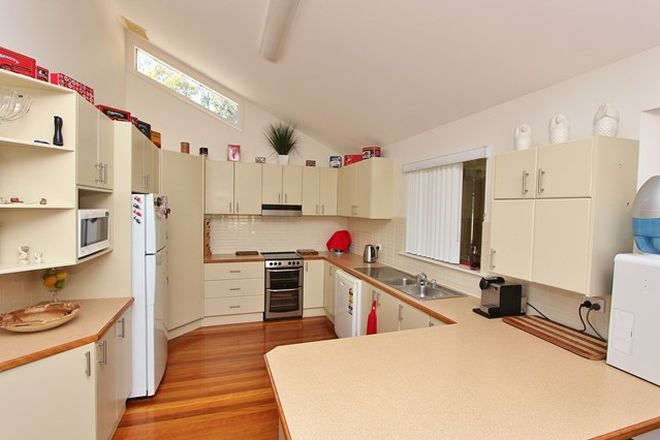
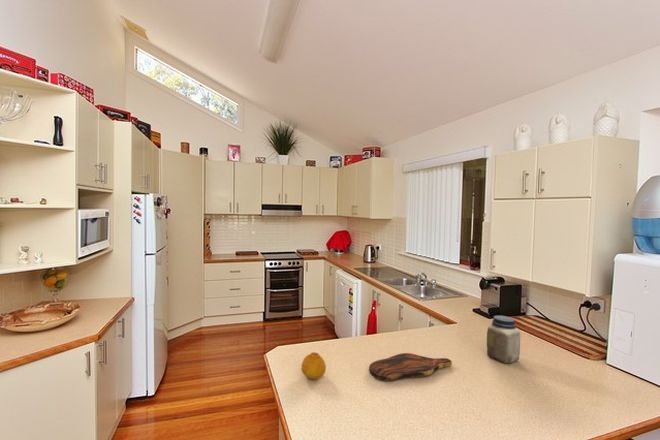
+ jar [486,315,521,364]
+ cutting board [368,352,453,382]
+ fruit [300,351,327,380]
